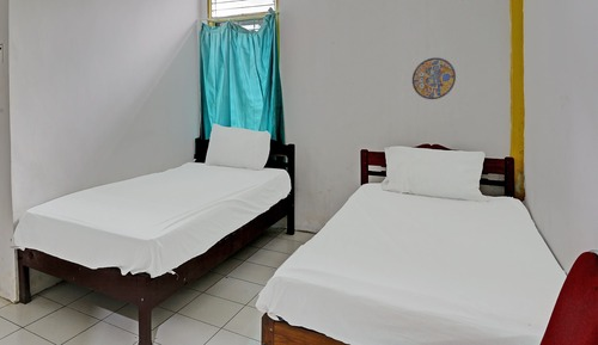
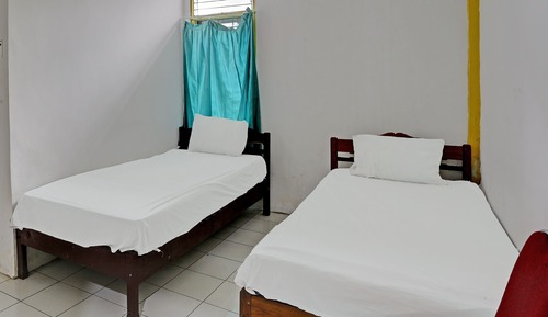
- manhole cover [411,56,457,100]
